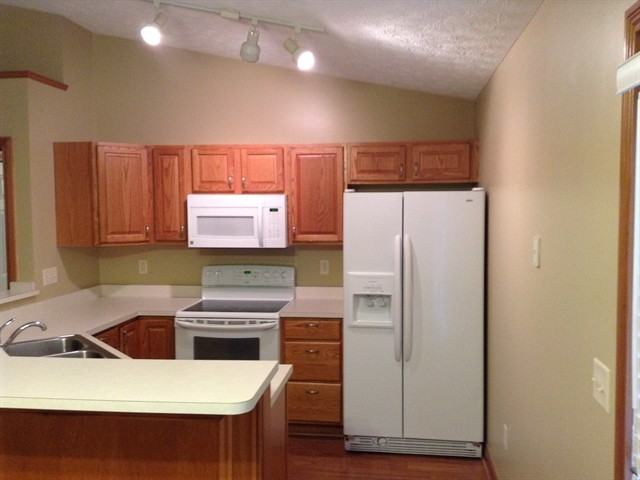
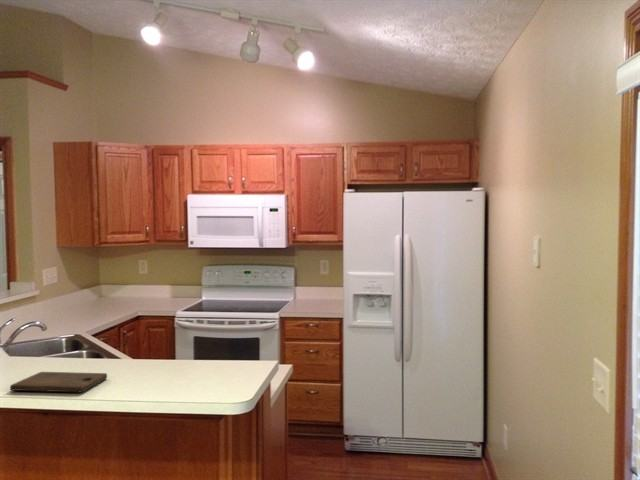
+ cutting board [9,371,108,393]
